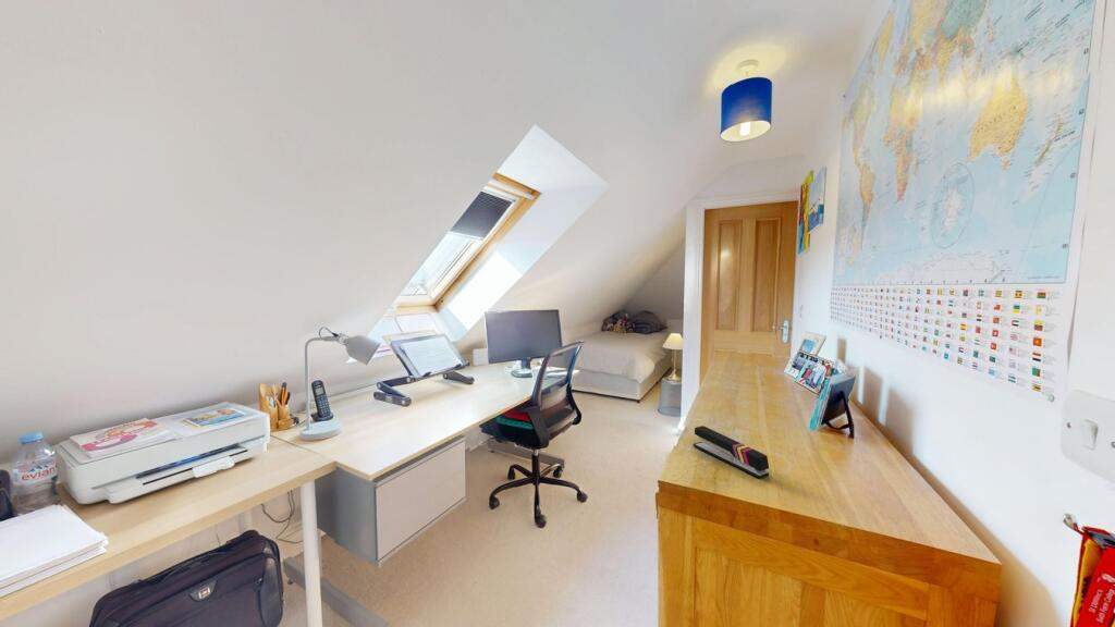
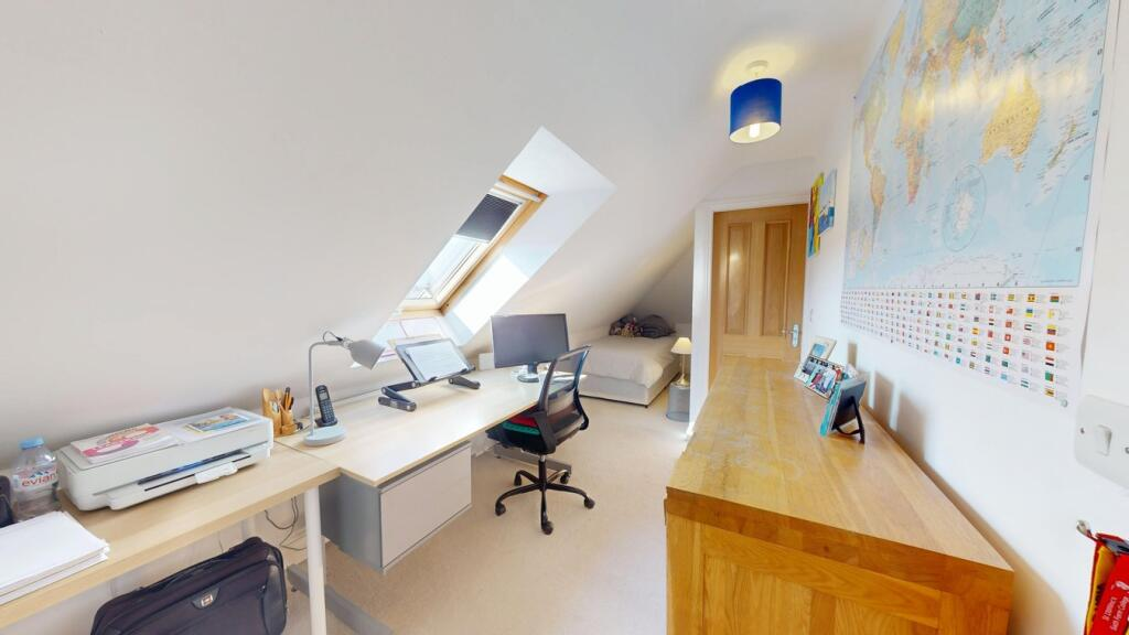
- stapler [693,425,770,479]
